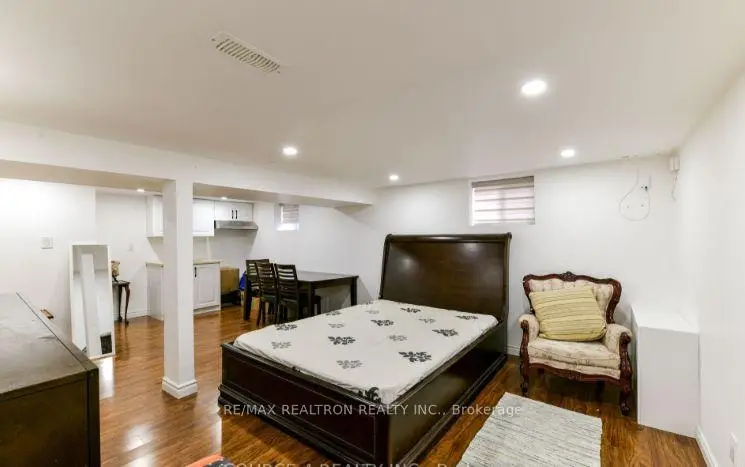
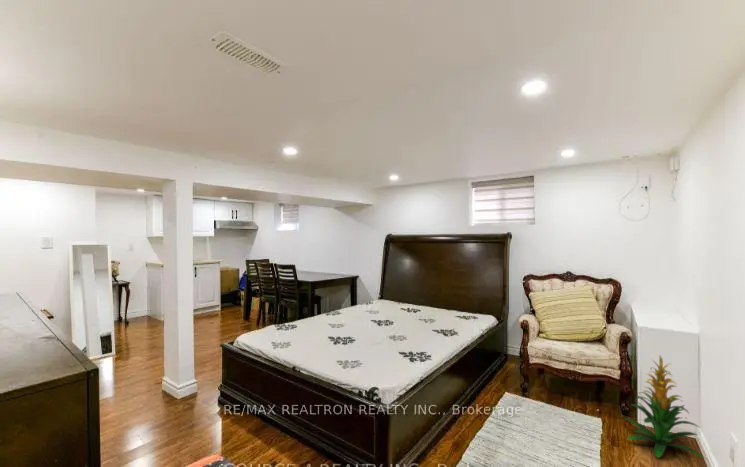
+ indoor plant [623,355,706,460]
